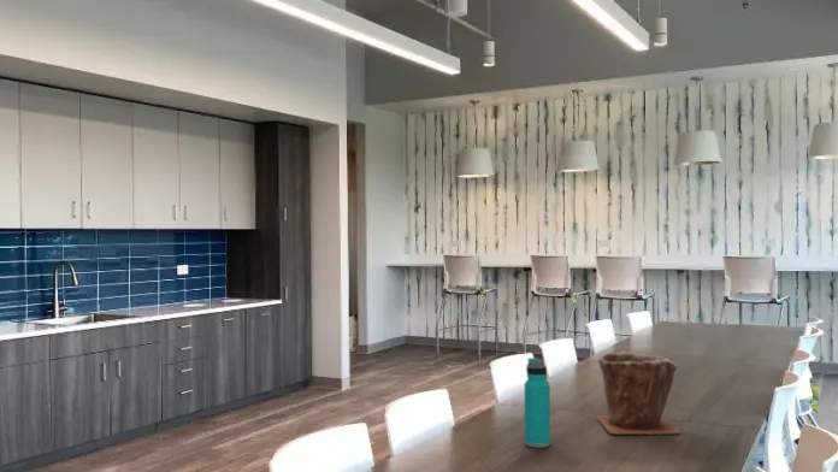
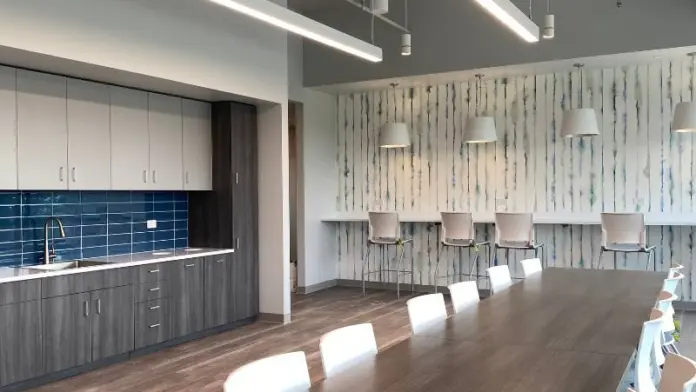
- plant pot [596,350,681,436]
- water bottle [524,356,551,449]
